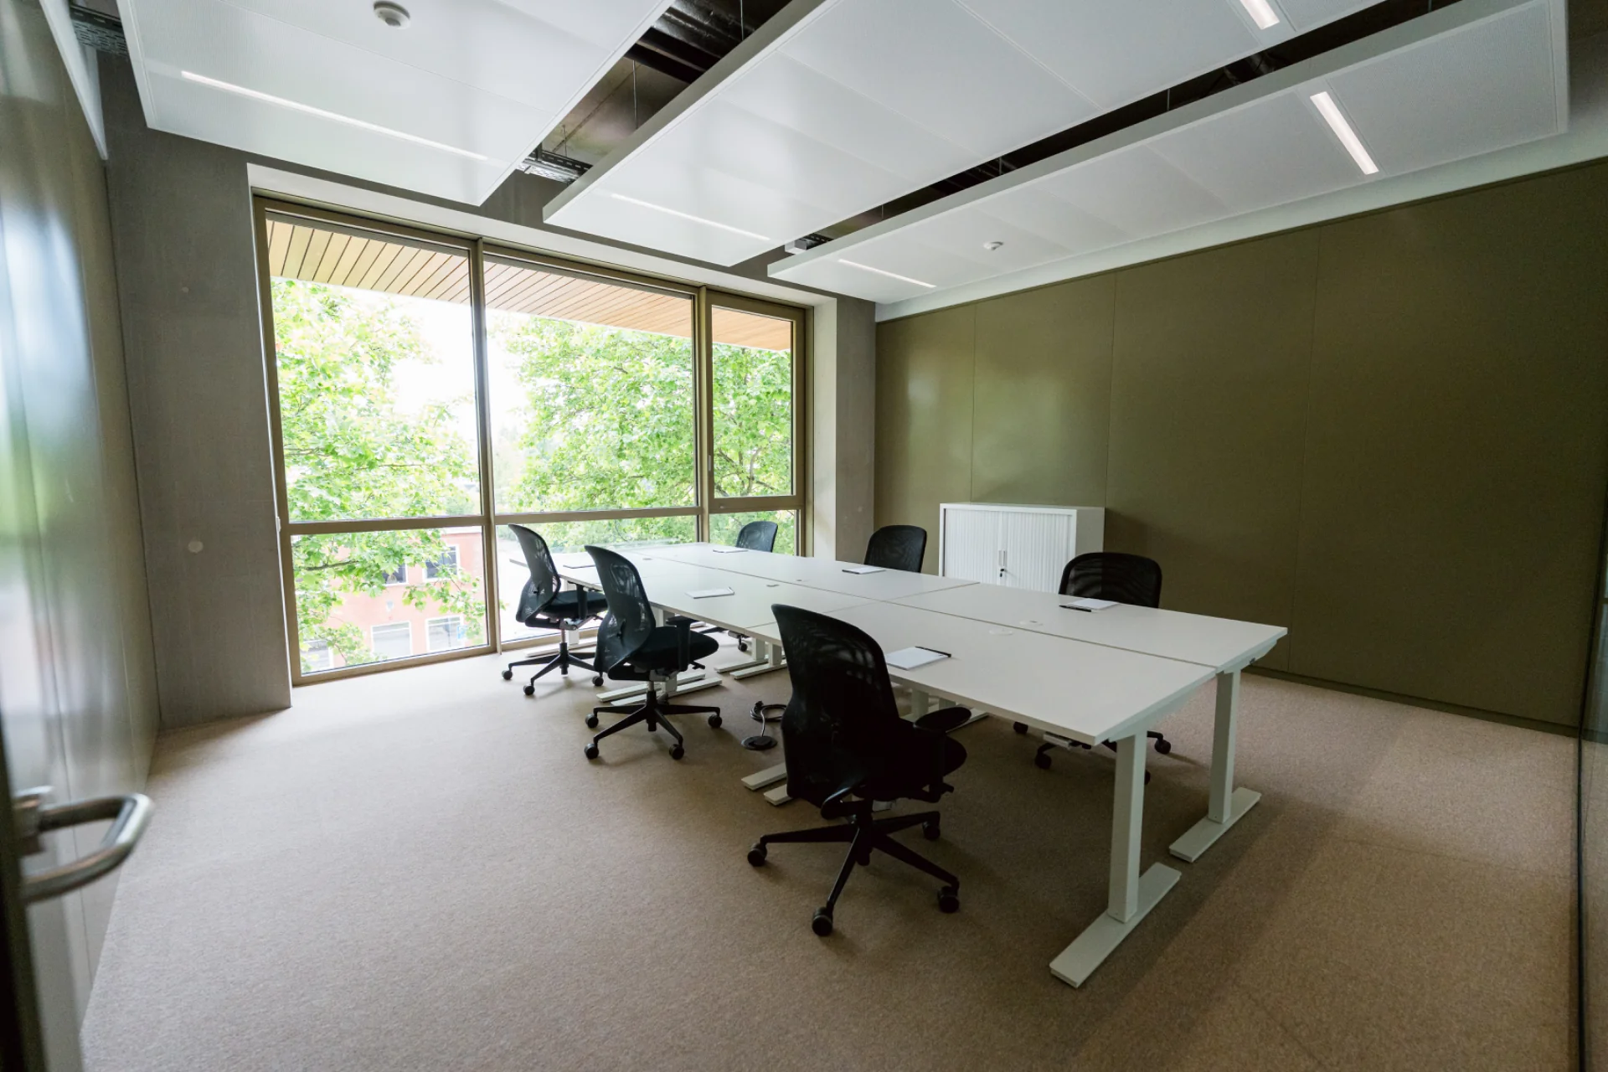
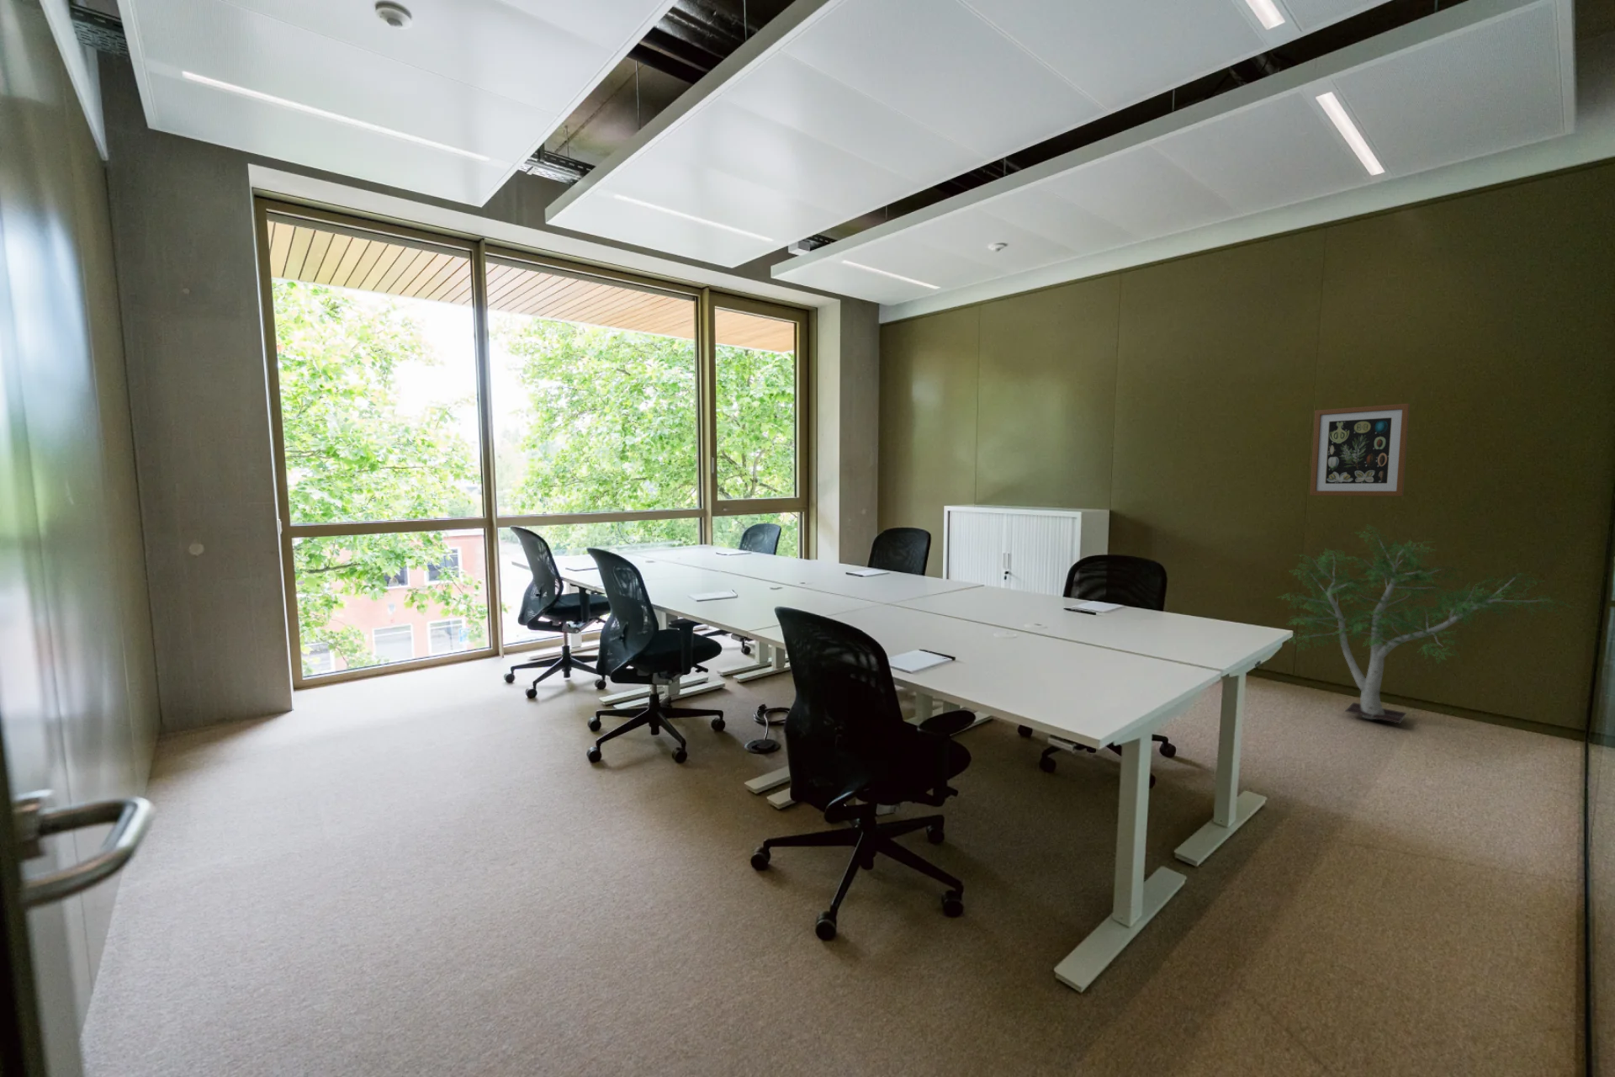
+ potted tree [1275,524,1578,724]
+ wall art [1309,403,1411,498]
